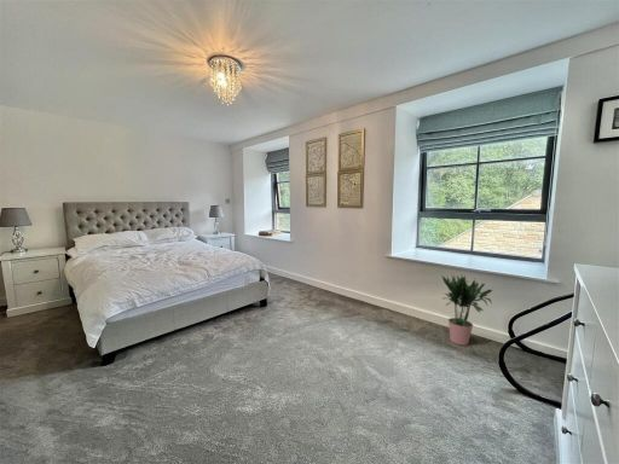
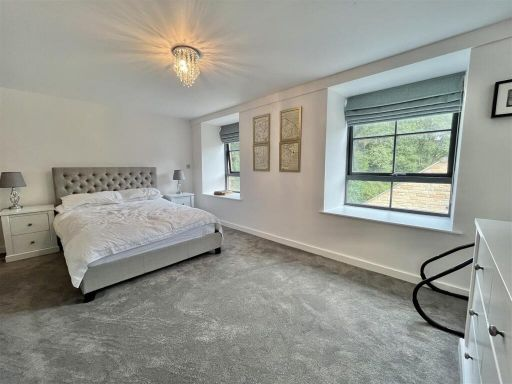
- potted plant [440,273,493,347]
